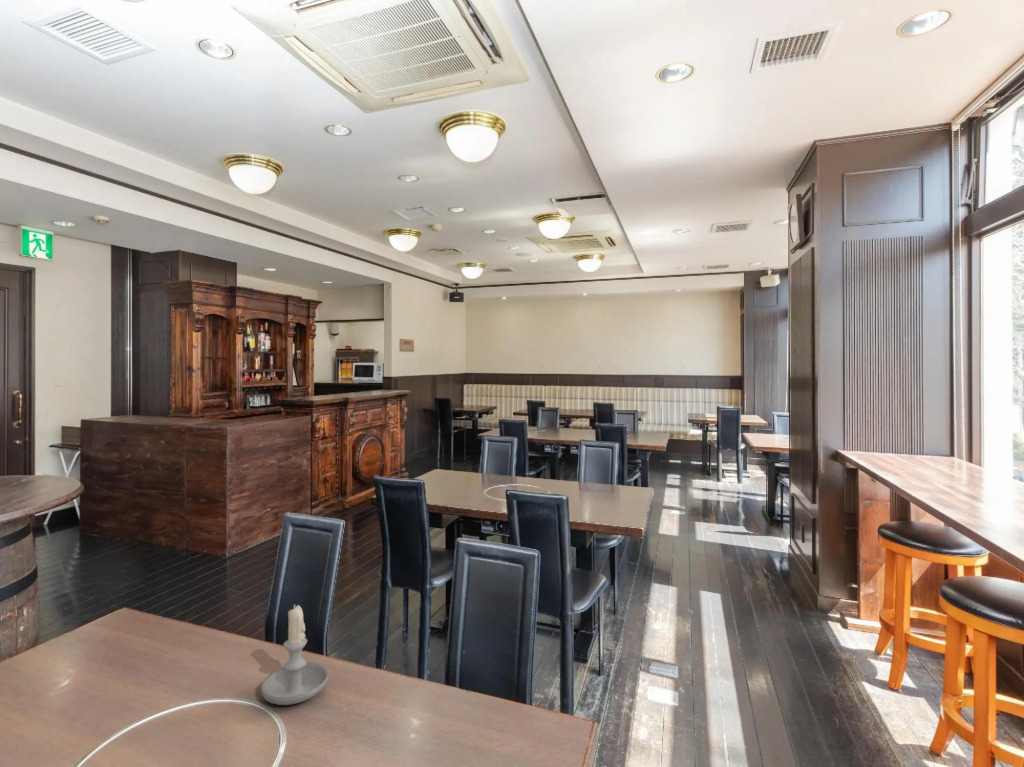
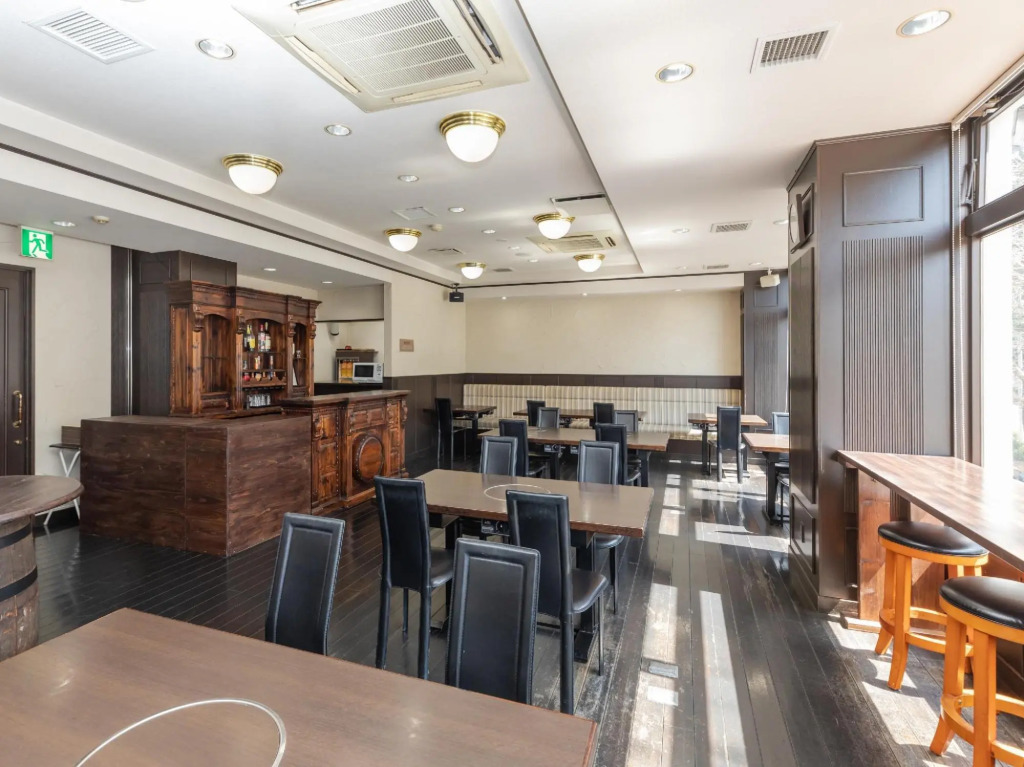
- candle [260,604,329,706]
